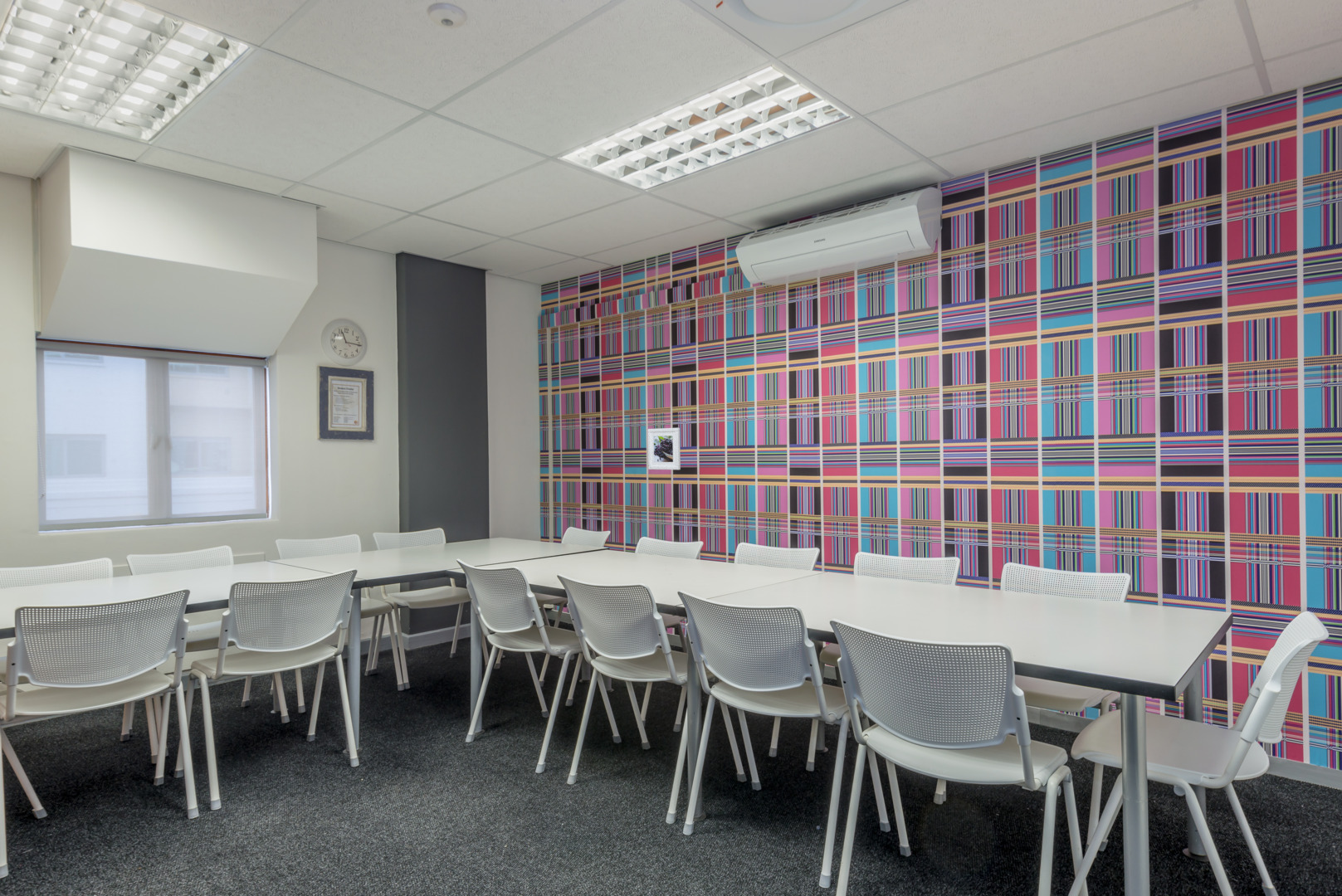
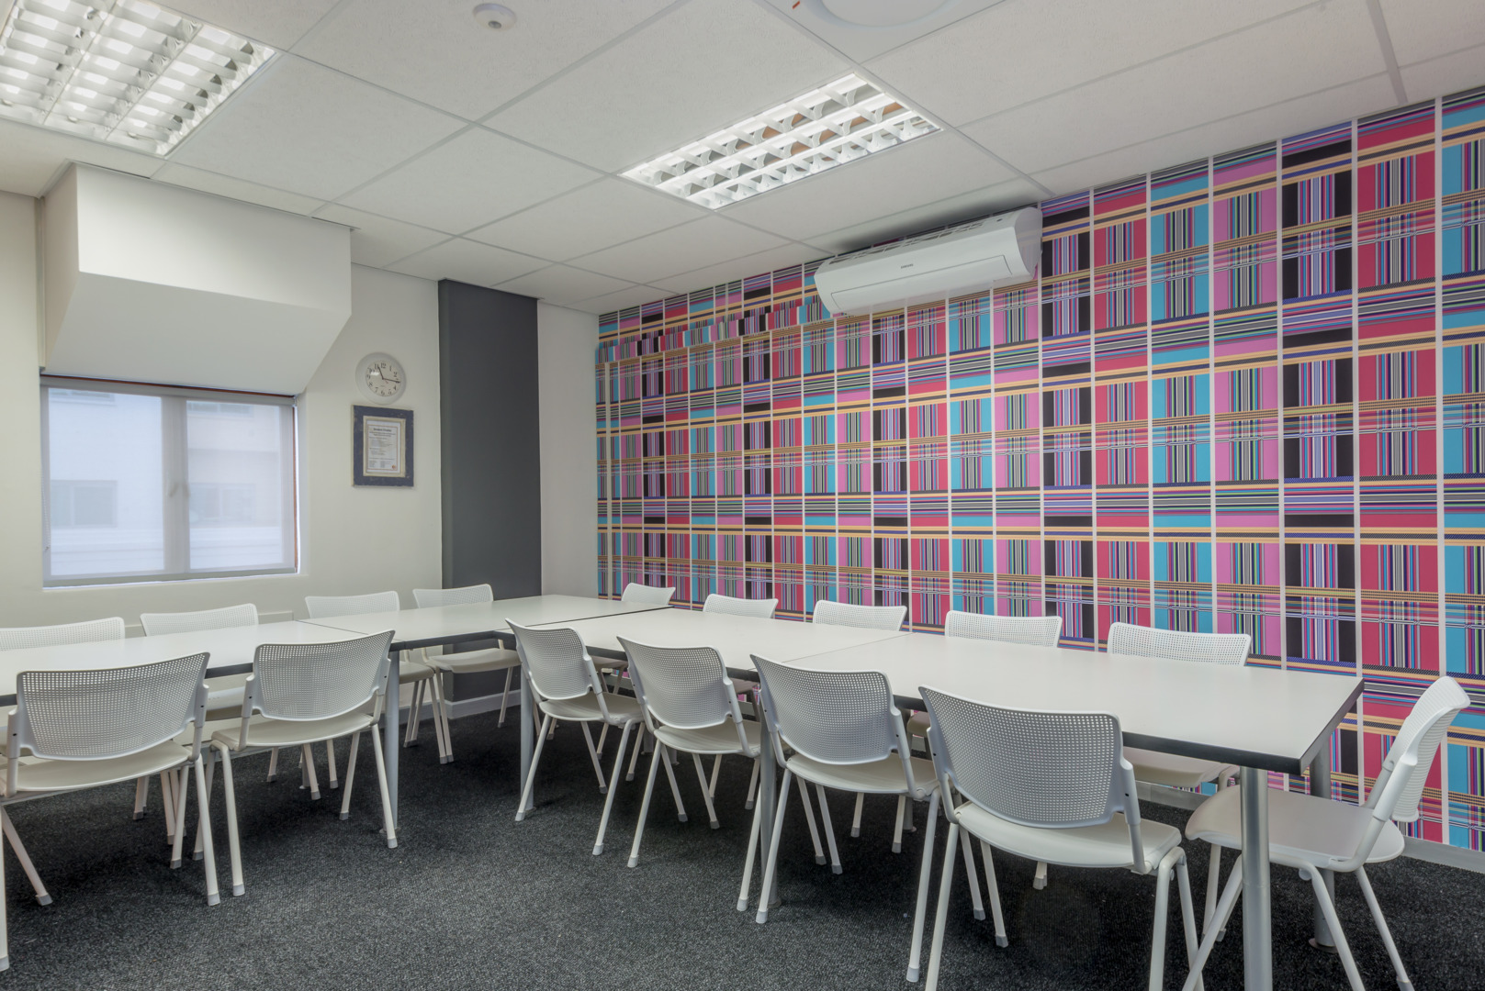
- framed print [647,427,681,470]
